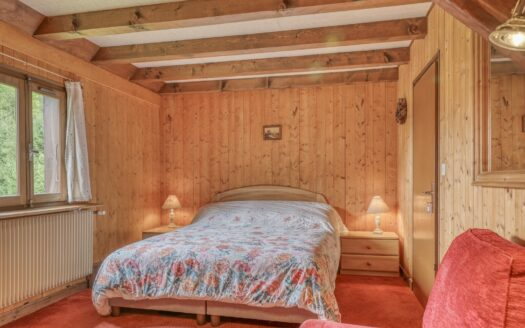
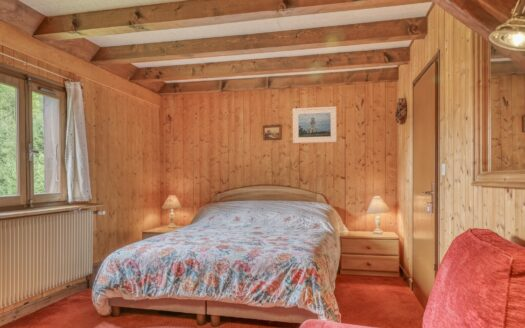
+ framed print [292,106,338,144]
